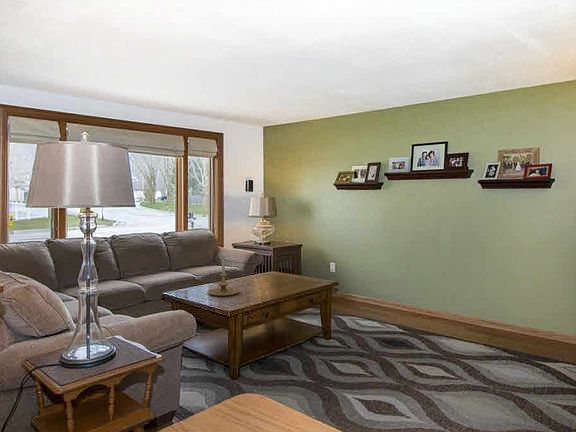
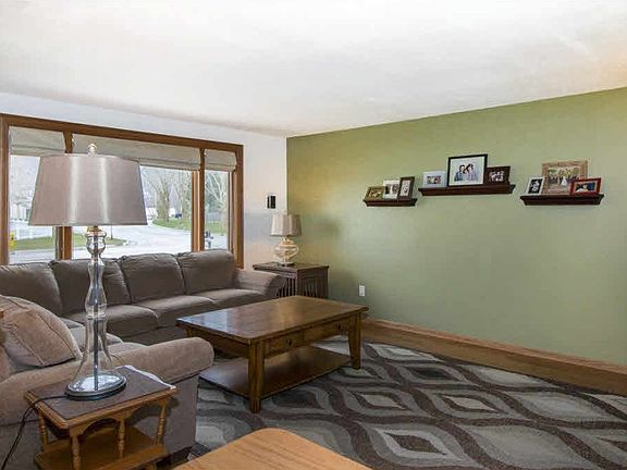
- candle holder [206,257,241,297]
